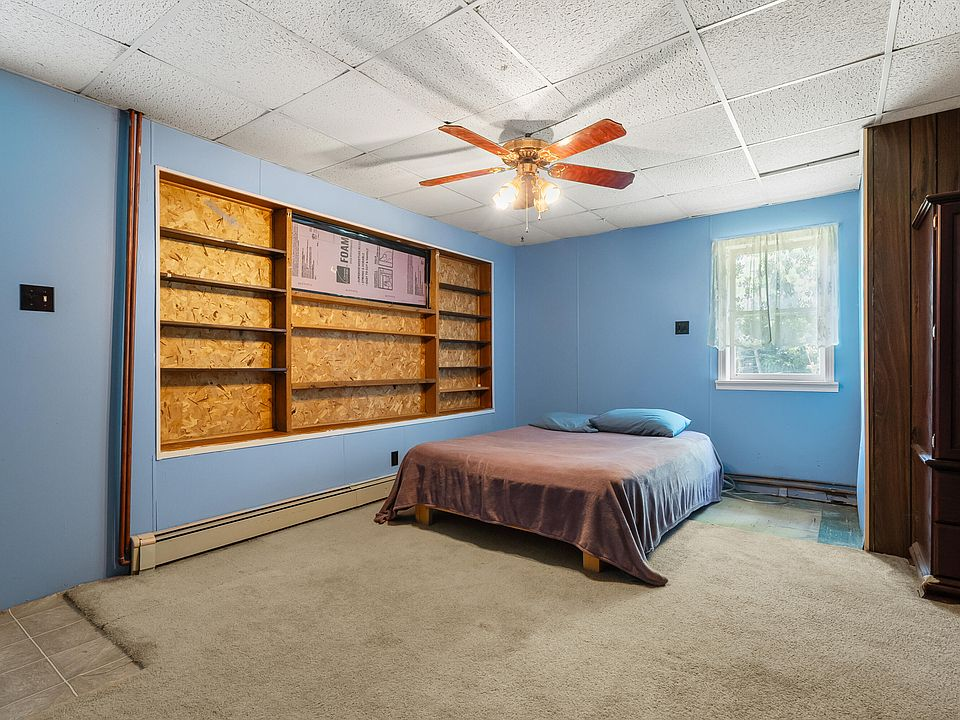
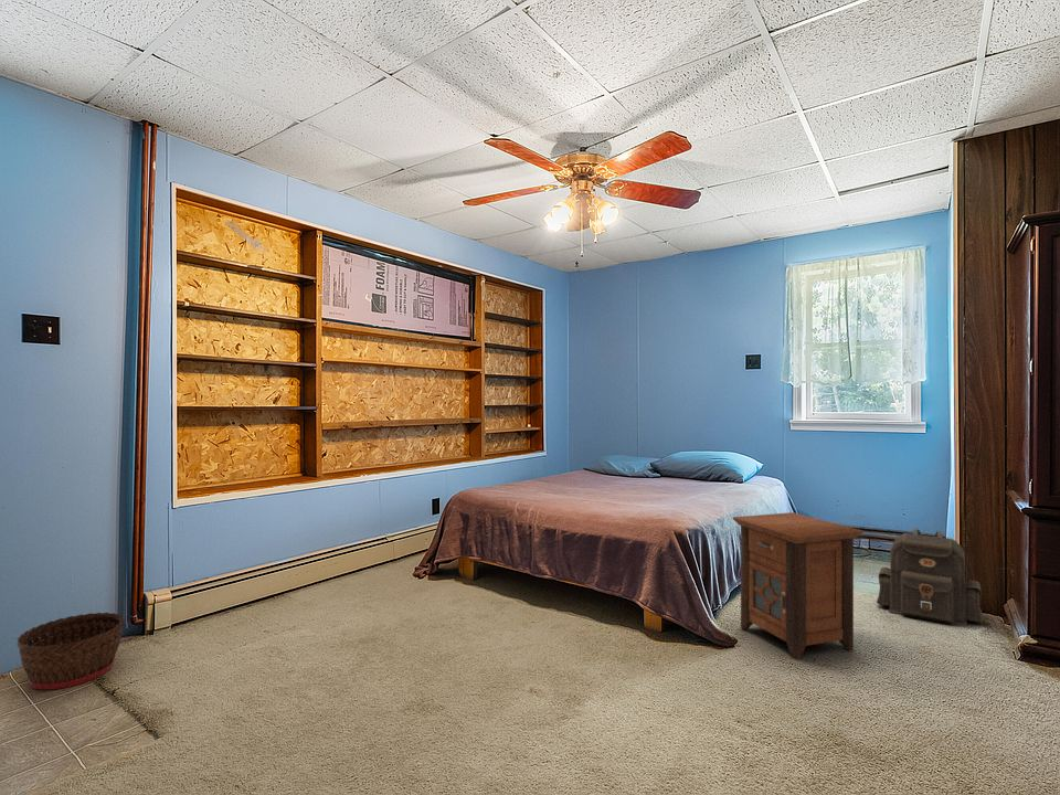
+ nightstand [732,511,863,660]
+ backpack [876,528,985,627]
+ basket [15,612,125,691]
